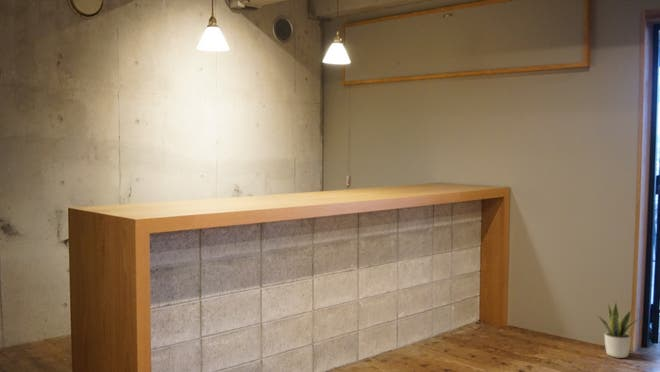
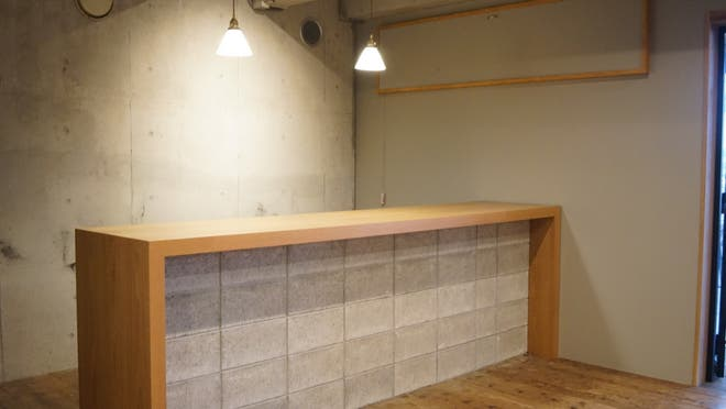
- potted plant [598,301,641,359]
